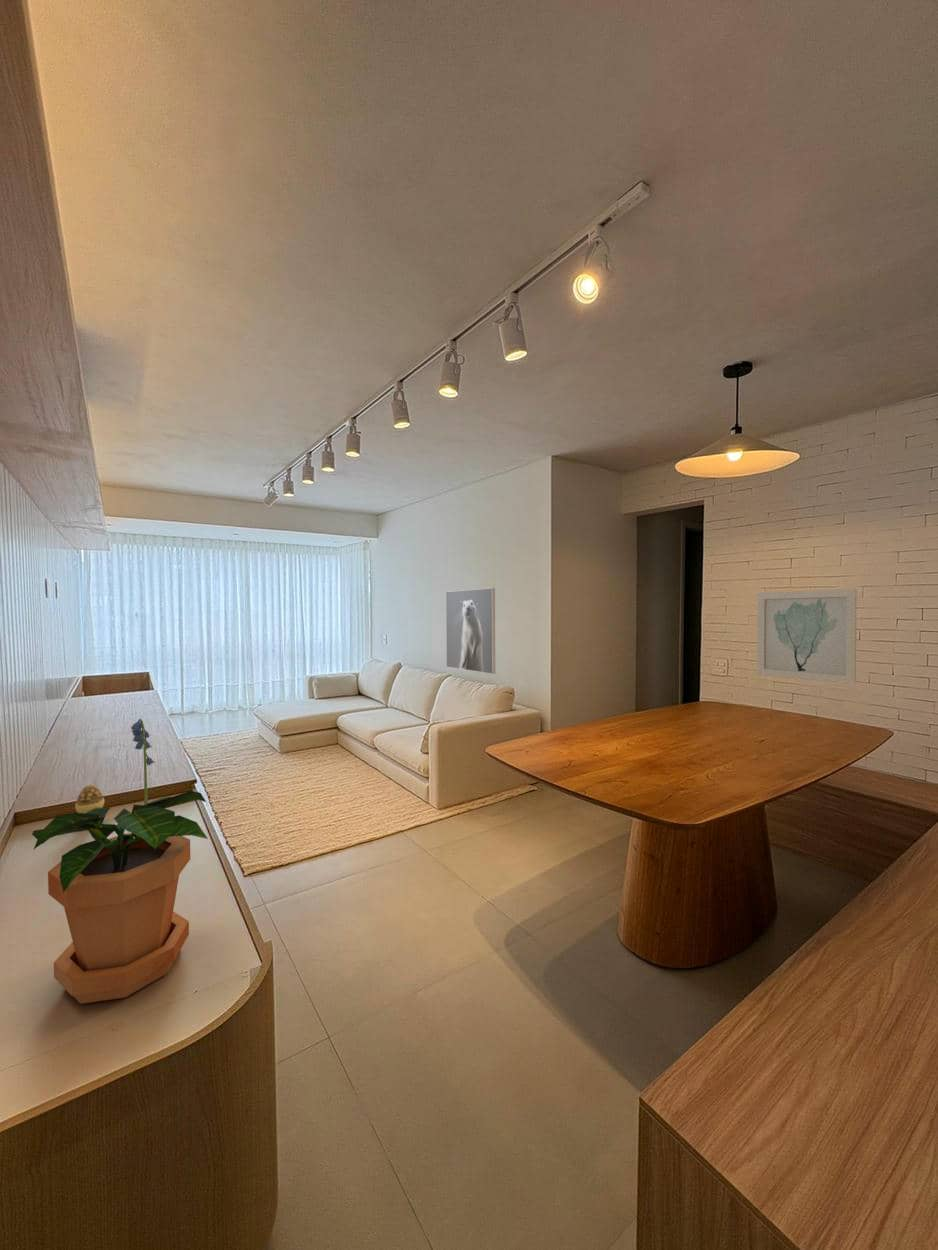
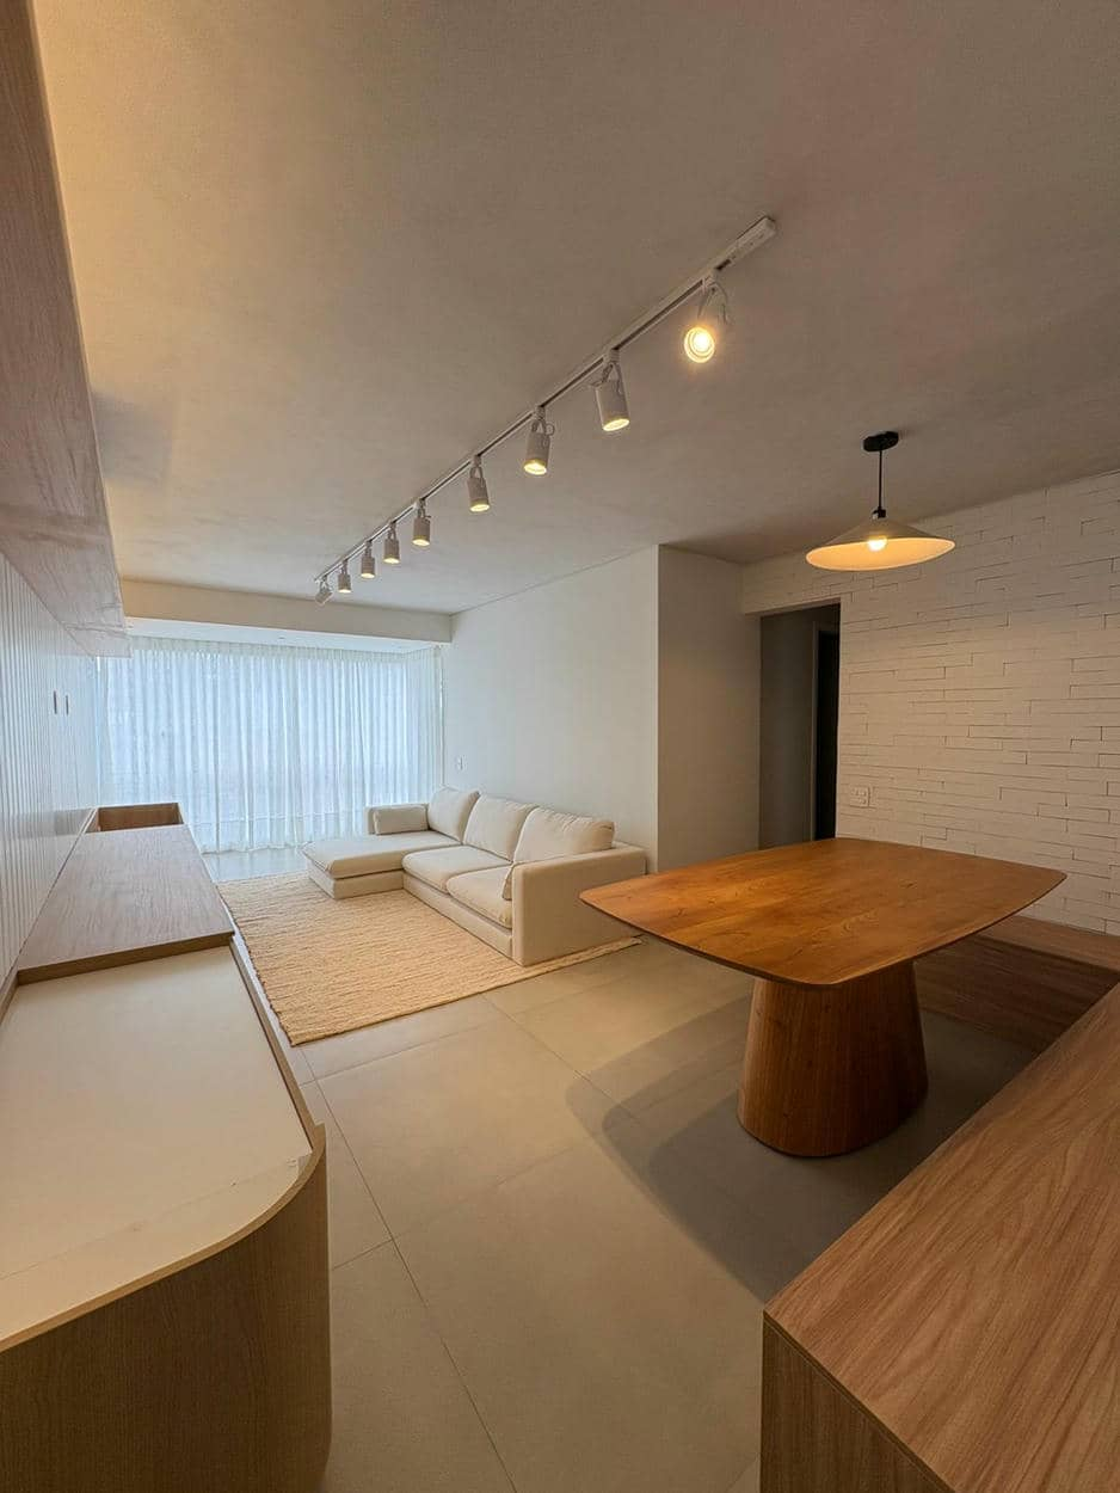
- flower [129,718,155,805]
- wall art [756,588,858,685]
- potted plant [31,790,209,1005]
- decorative egg [74,784,105,824]
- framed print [445,587,496,675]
